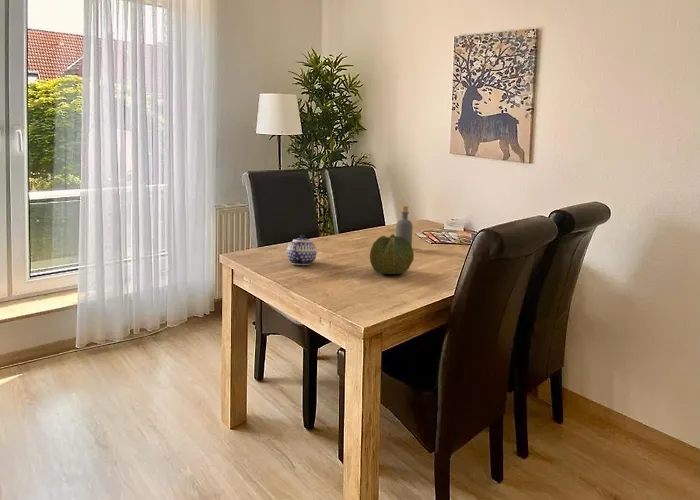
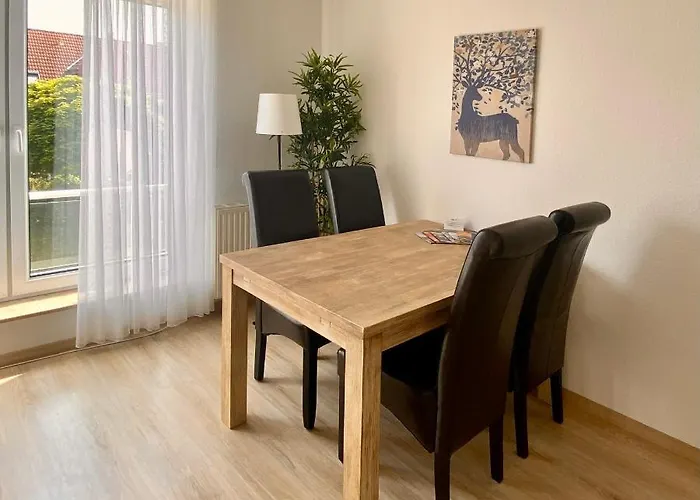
- cabbage [369,233,415,275]
- bottle [395,205,413,246]
- teapot [286,234,318,266]
